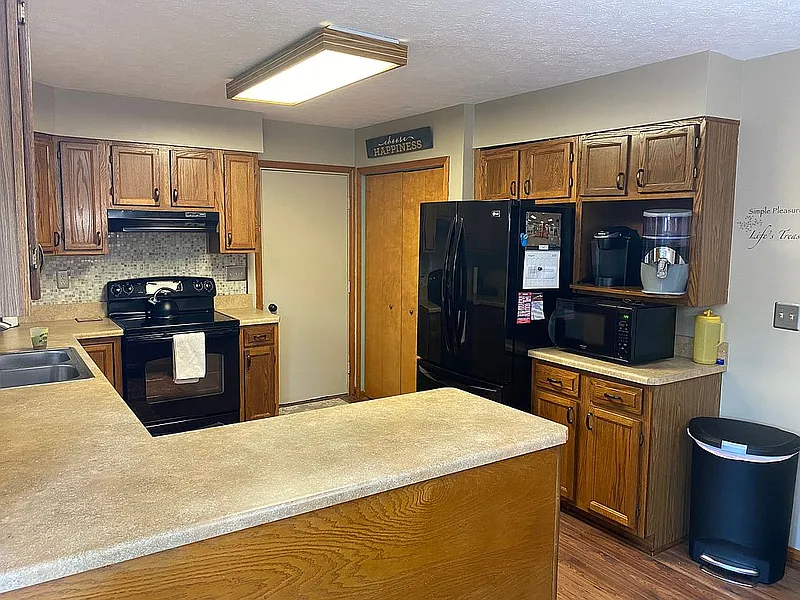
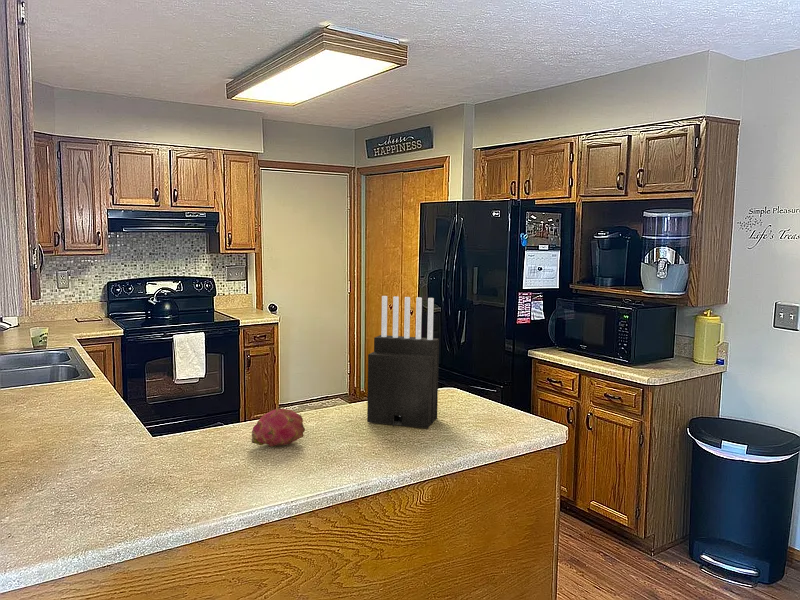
+ fruit [250,407,306,448]
+ knife block [366,295,440,429]
